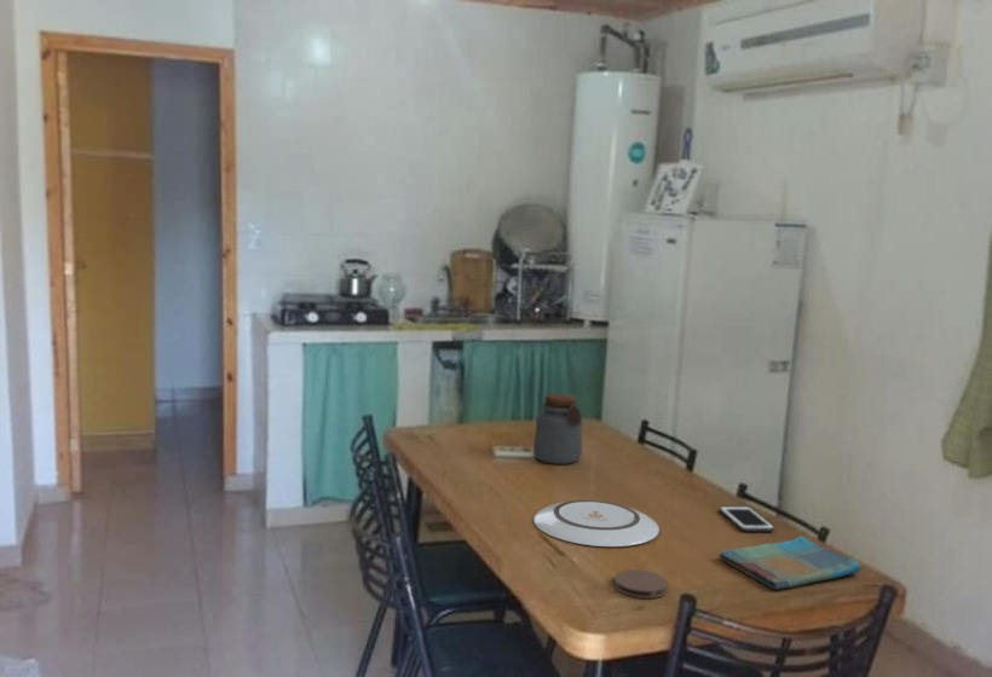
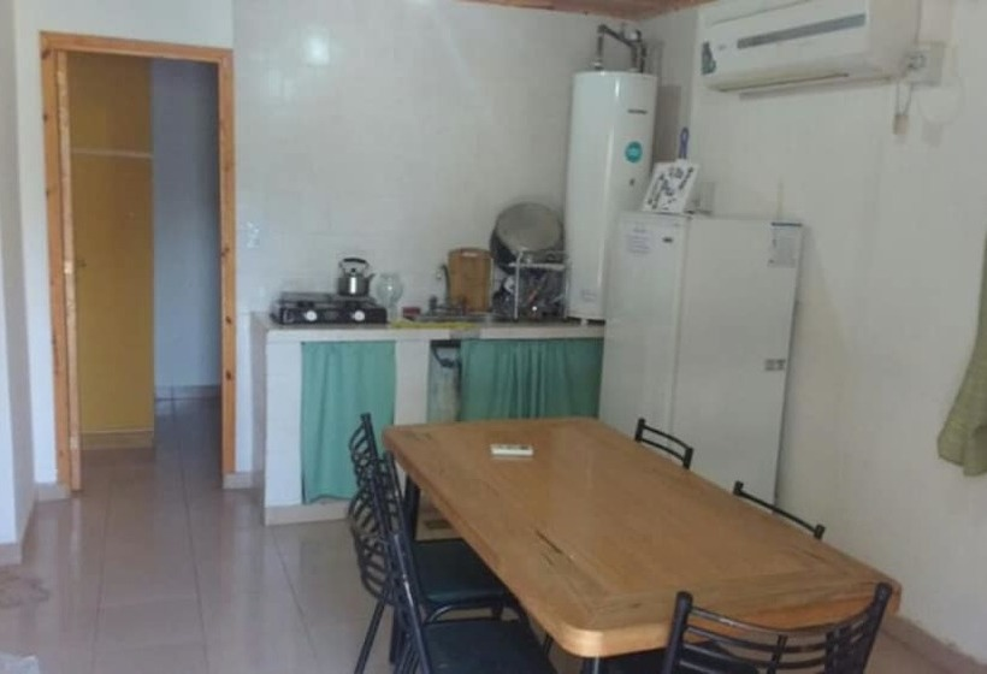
- dish towel [719,536,863,591]
- cell phone [719,505,775,533]
- jar [532,393,583,465]
- plate [532,499,661,548]
- coaster [613,568,669,600]
